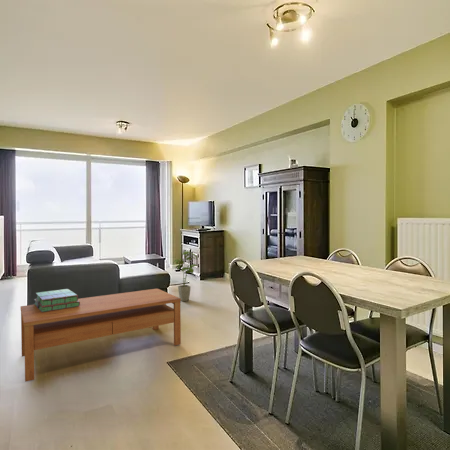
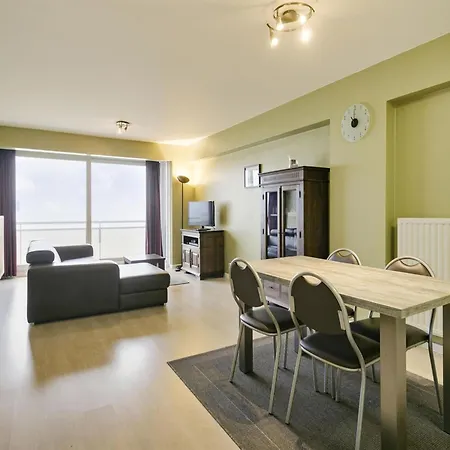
- house plant [172,250,199,302]
- stack of books [33,288,80,312]
- coffee table [20,288,182,383]
